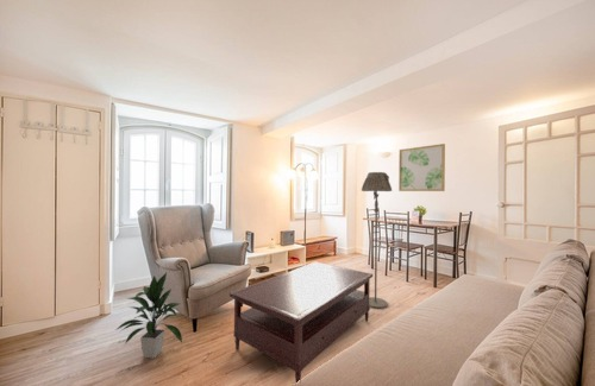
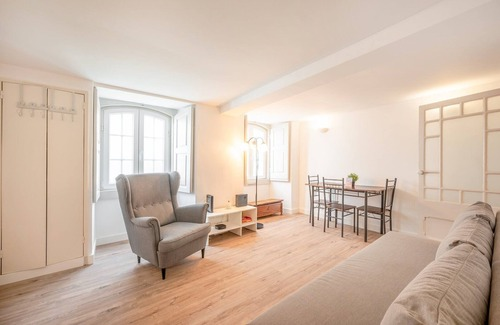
- coffee table [228,261,374,384]
- floor lamp [361,171,393,310]
- indoor plant [114,272,183,360]
- wall art [397,143,446,192]
